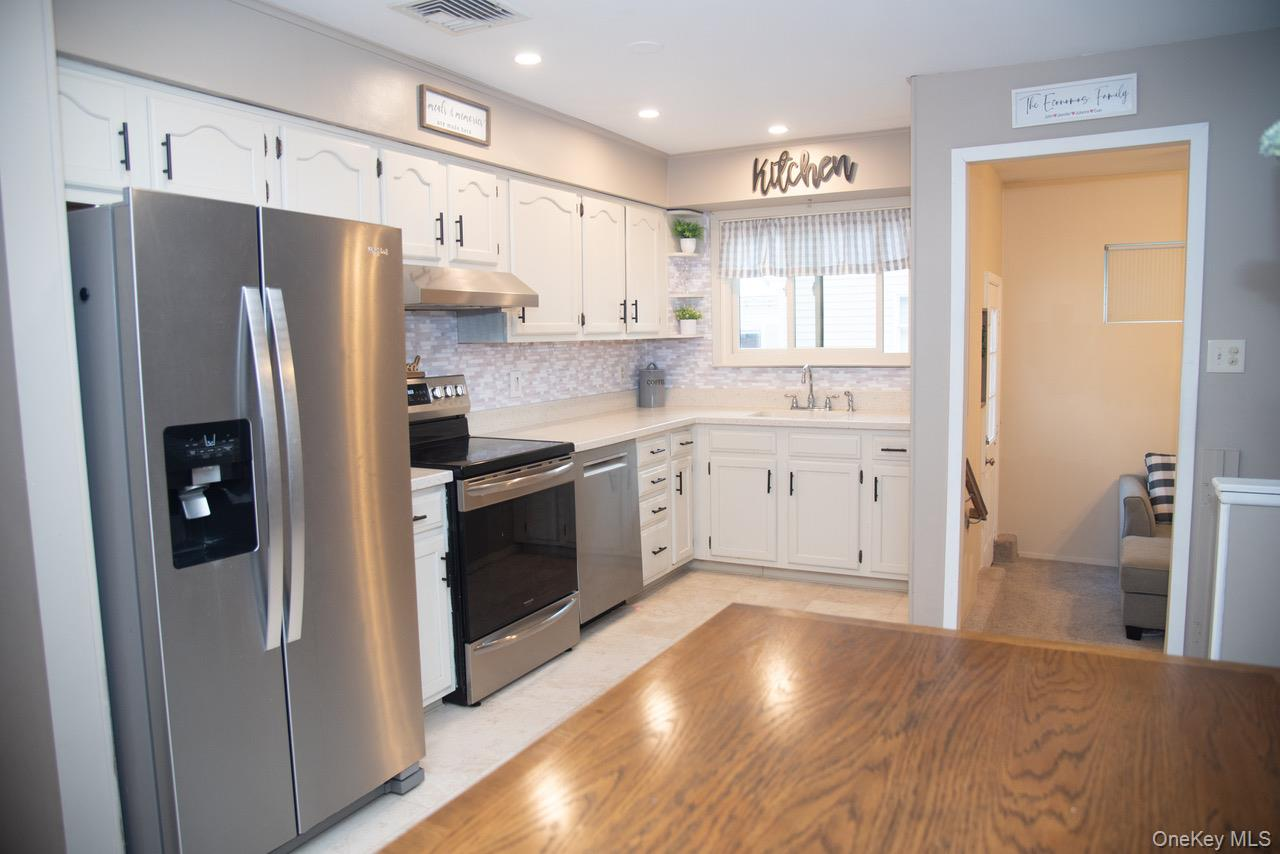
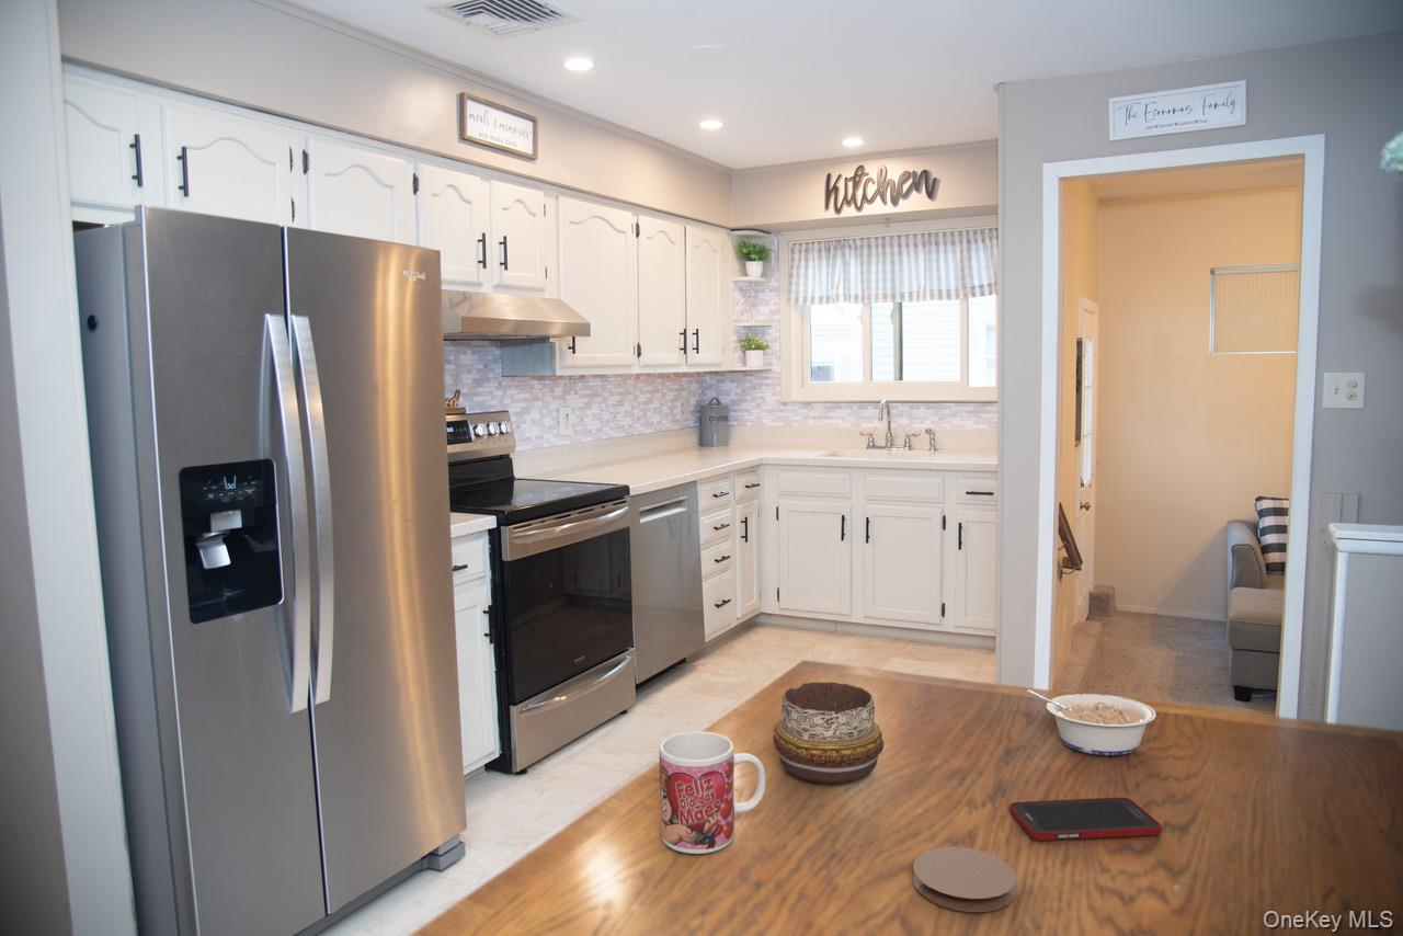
+ legume [1026,689,1157,756]
+ decorative bowl [773,681,885,784]
+ cell phone [1008,796,1163,842]
+ coaster [912,846,1017,913]
+ mug [659,730,766,855]
